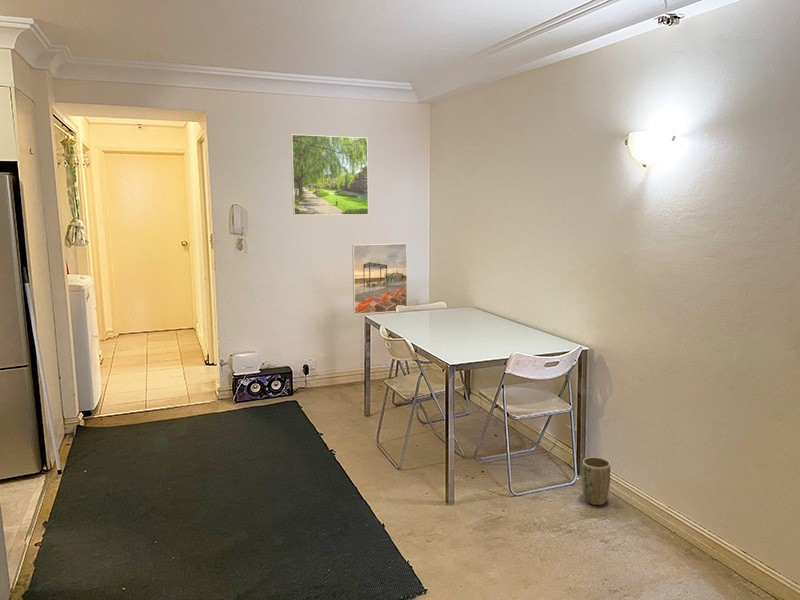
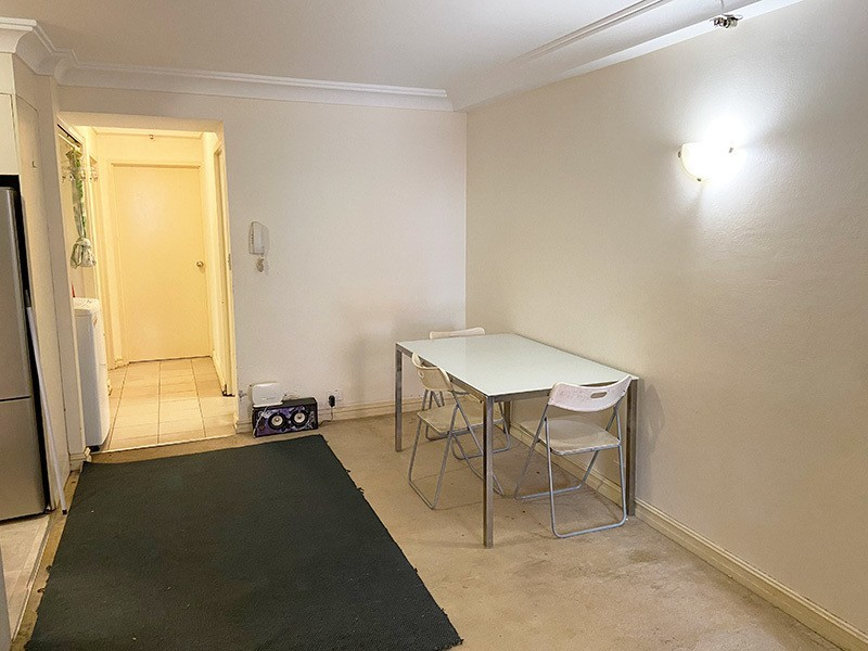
- plant pot [581,456,611,506]
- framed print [351,243,408,315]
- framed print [290,133,370,216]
